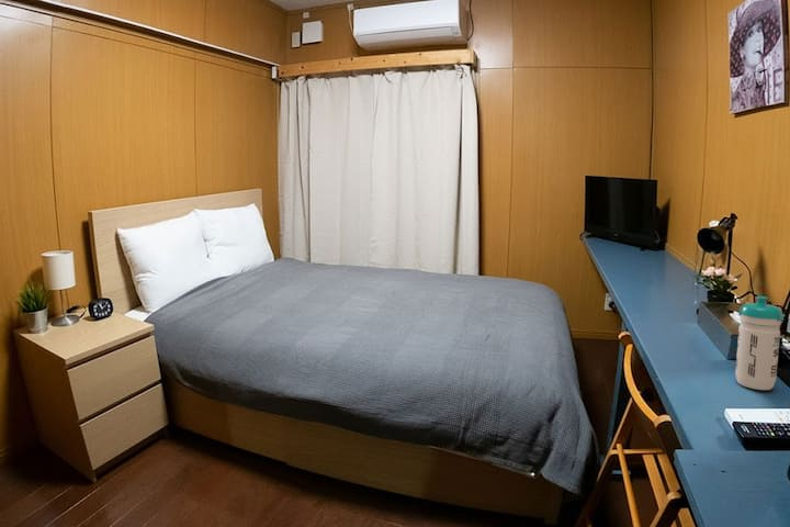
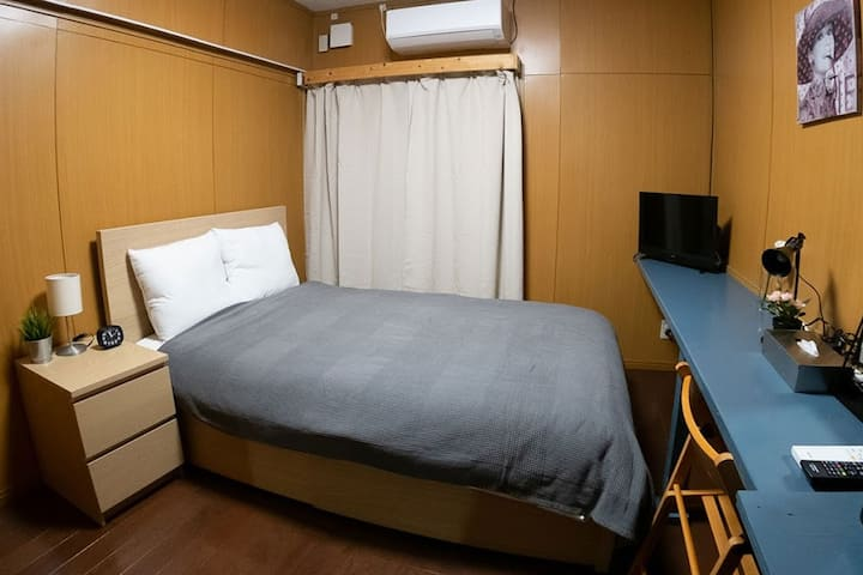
- water bottle [734,295,785,391]
